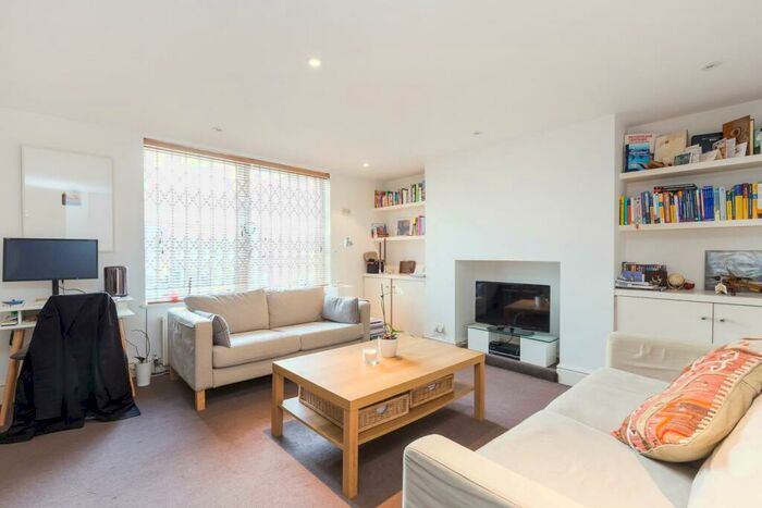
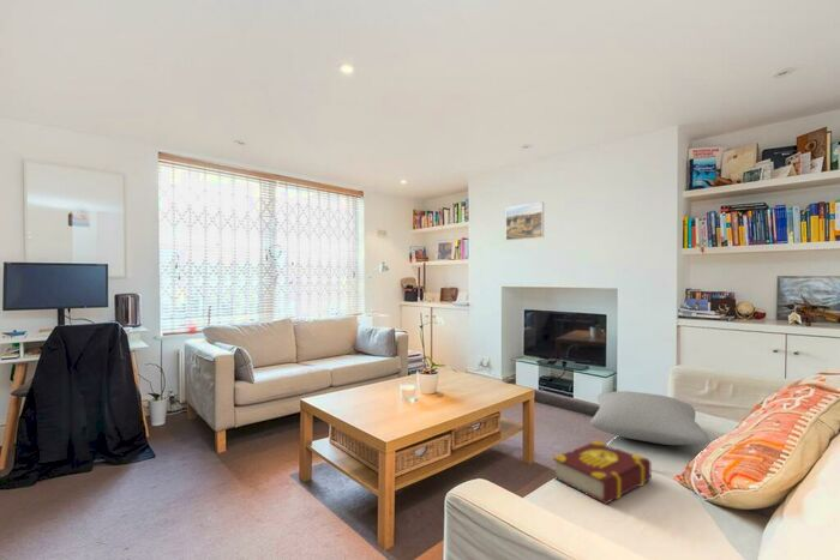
+ book [552,439,652,506]
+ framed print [505,201,545,242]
+ cushion [589,390,712,446]
